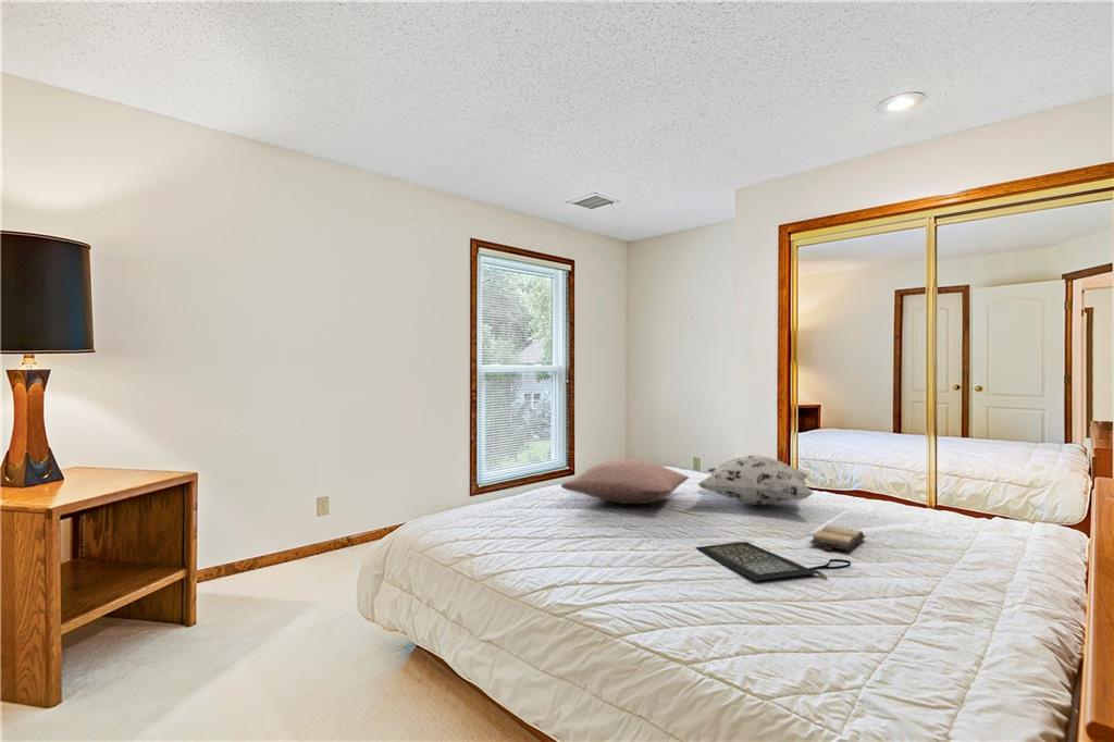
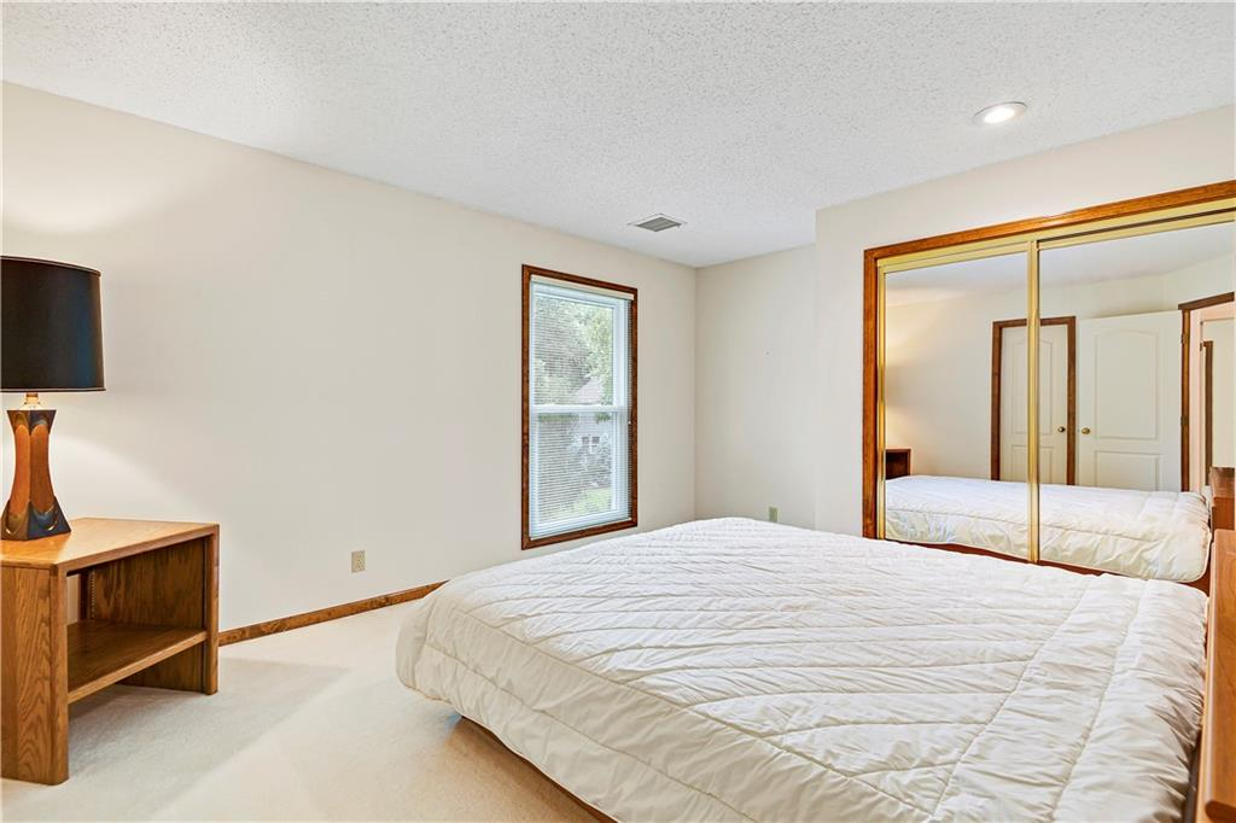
- pillow [560,459,690,505]
- decorative pillow [695,455,815,507]
- clutch bag [694,541,852,582]
- hardback book [808,524,867,553]
